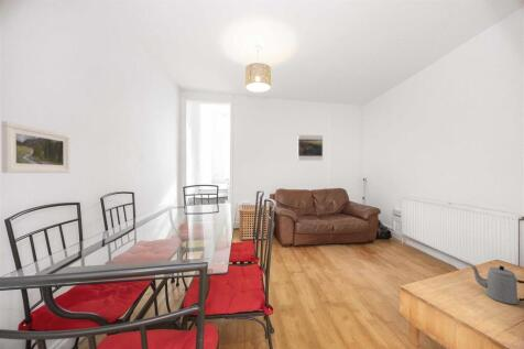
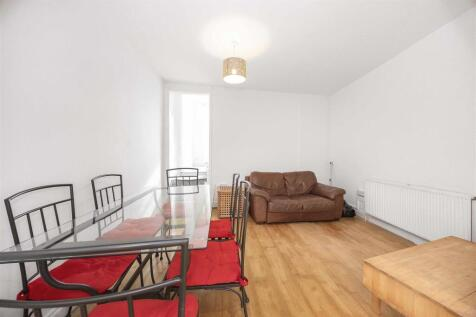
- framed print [297,134,324,162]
- teapot [470,264,524,305]
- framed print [0,120,72,174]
